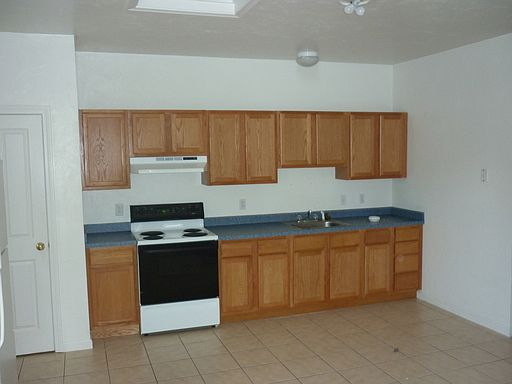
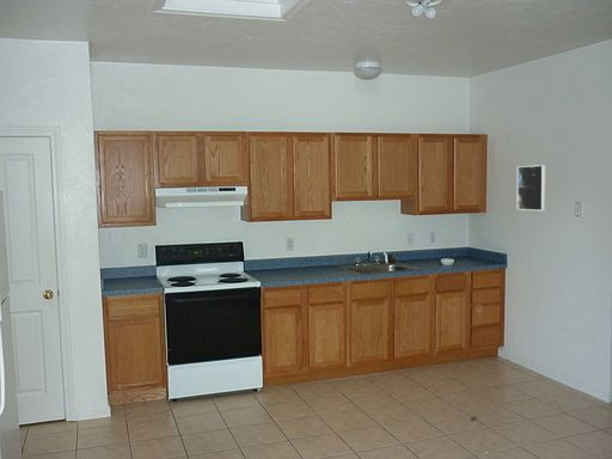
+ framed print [516,164,546,212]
